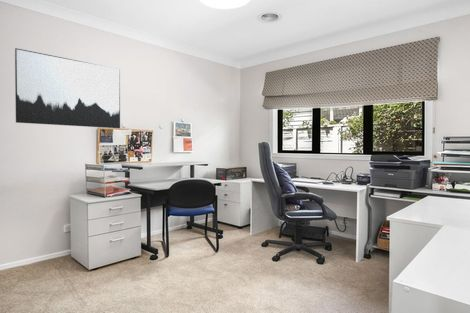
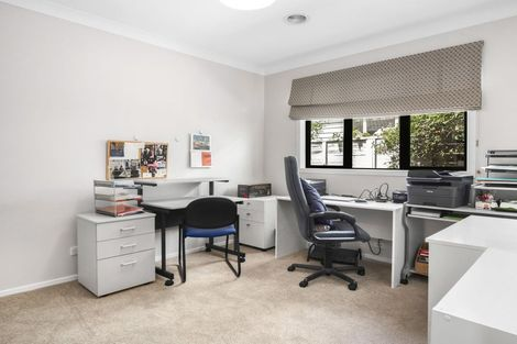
- wall art [14,47,121,129]
